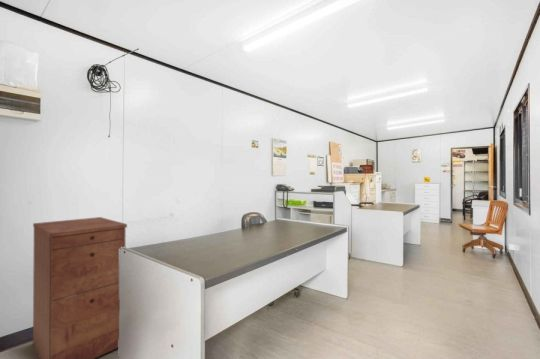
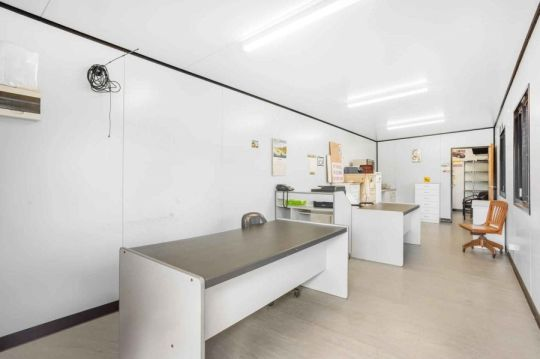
- filing cabinet [32,216,128,359]
